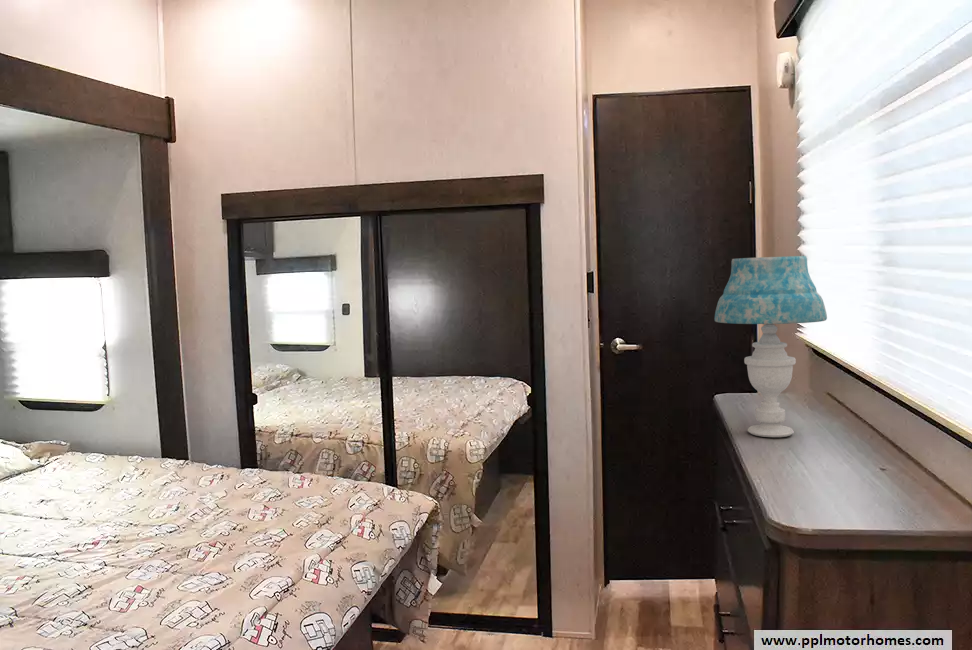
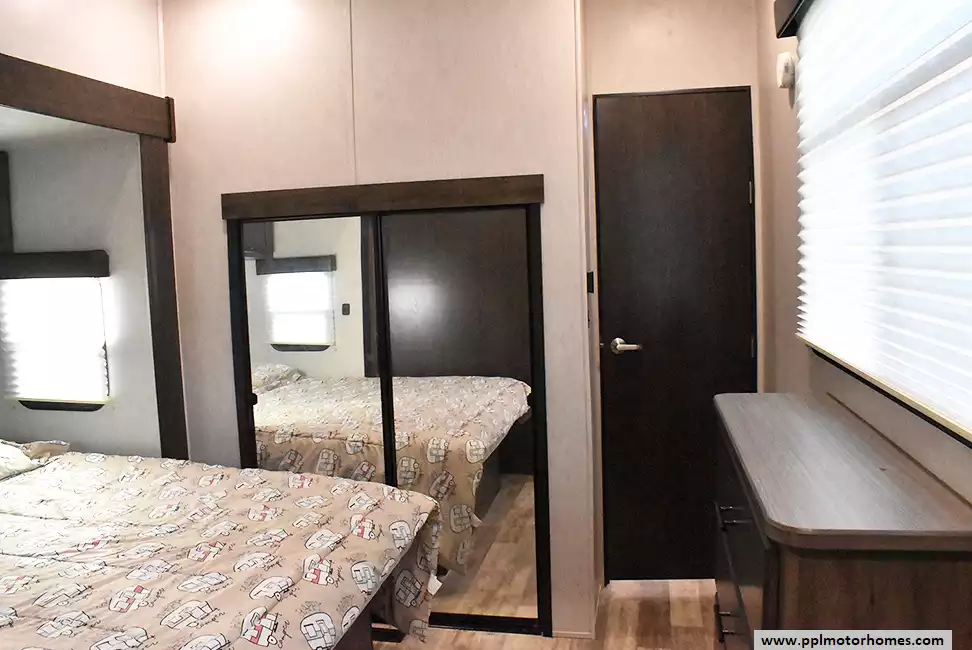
- table lamp [714,255,828,438]
